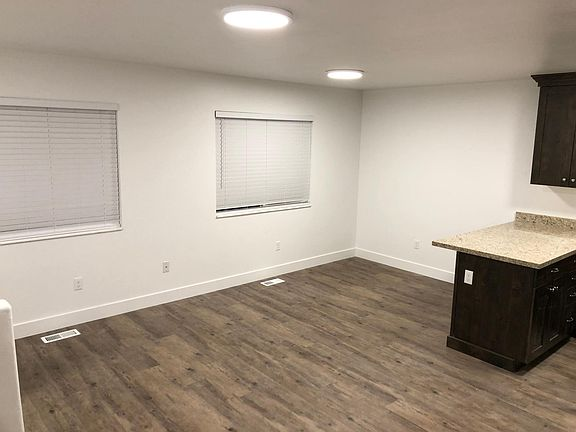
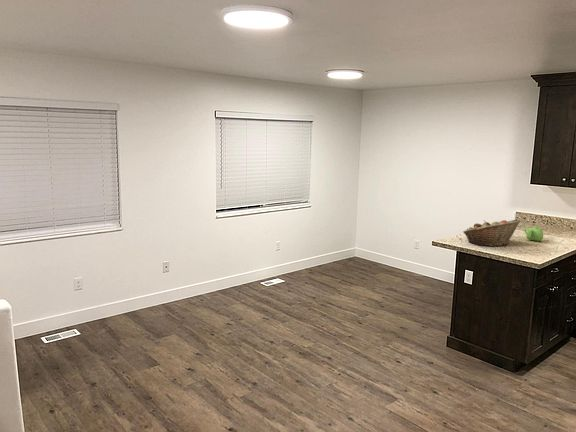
+ teapot [523,225,544,243]
+ fruit basket [462,218,522,247]
